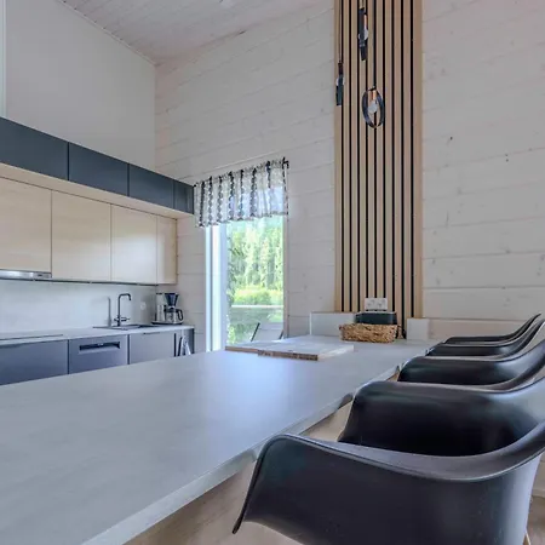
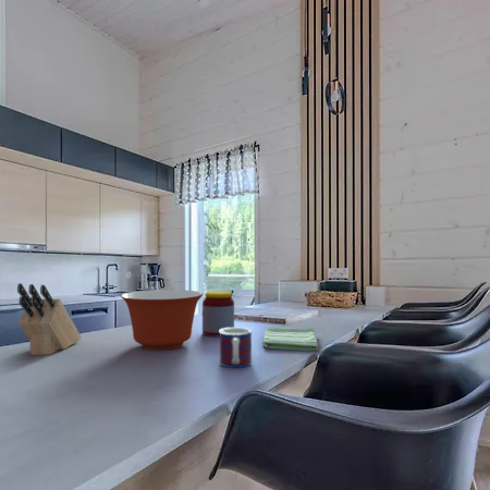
+ jar [201,290,235,338]
+ dish towel [261,327,319,352]
+ knife block [16,282,83,356]
+ mixing bowl [120,289,204,351]
+ mug [219,327,253,369]
